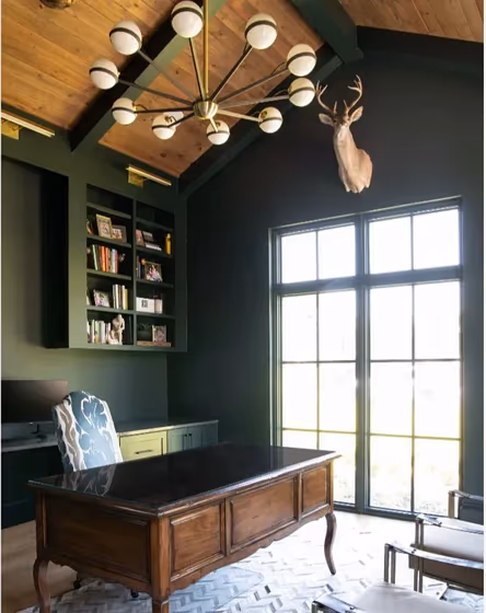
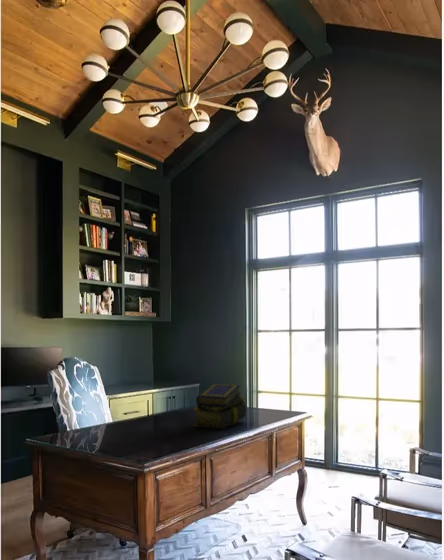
+ stack of books [192,383,247,430]
